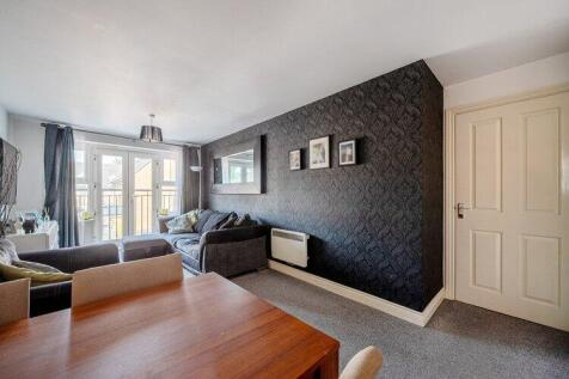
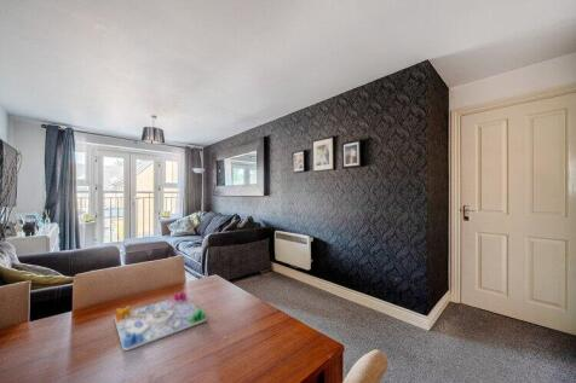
+ board game [113,290,208,352]
